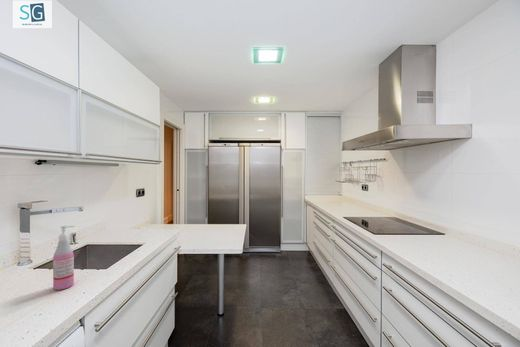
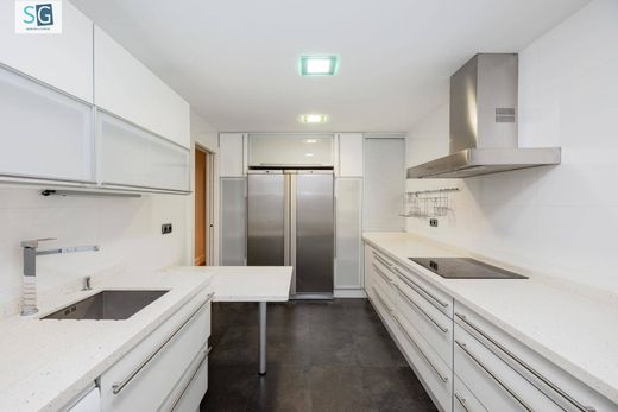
- soap dispenser [52,224,76,291]
